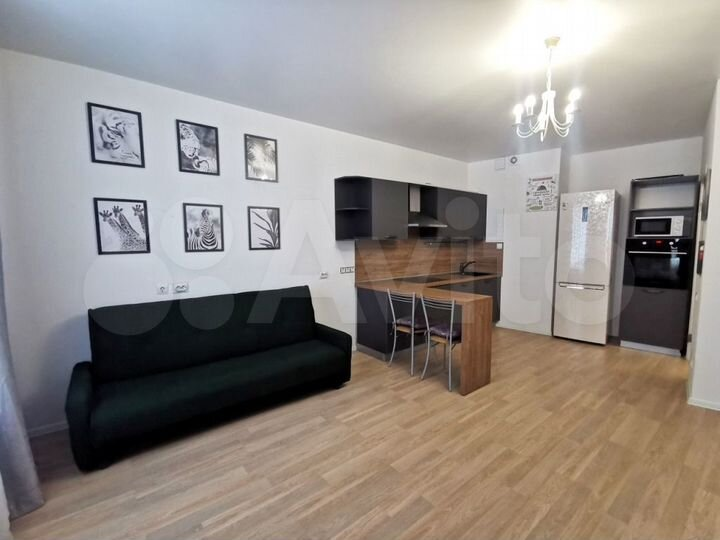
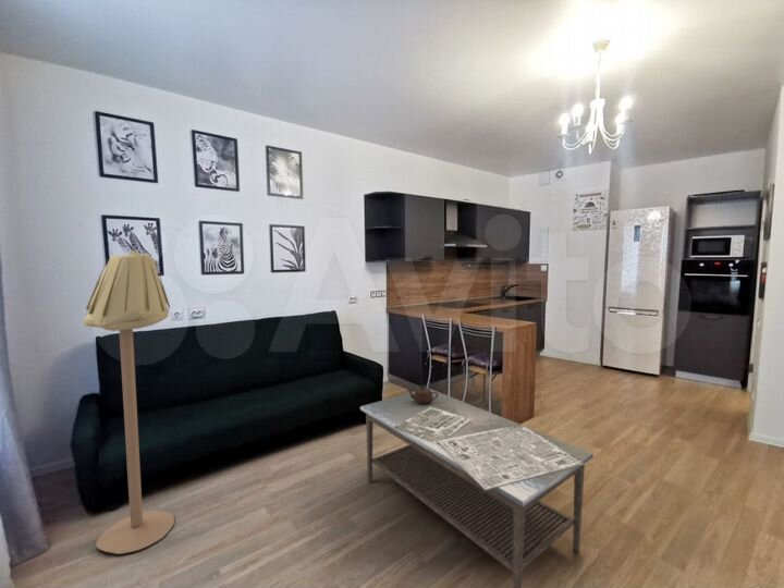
+ coffee table [359,385,595,588]
+ floor lamp [82,249,175,555]
